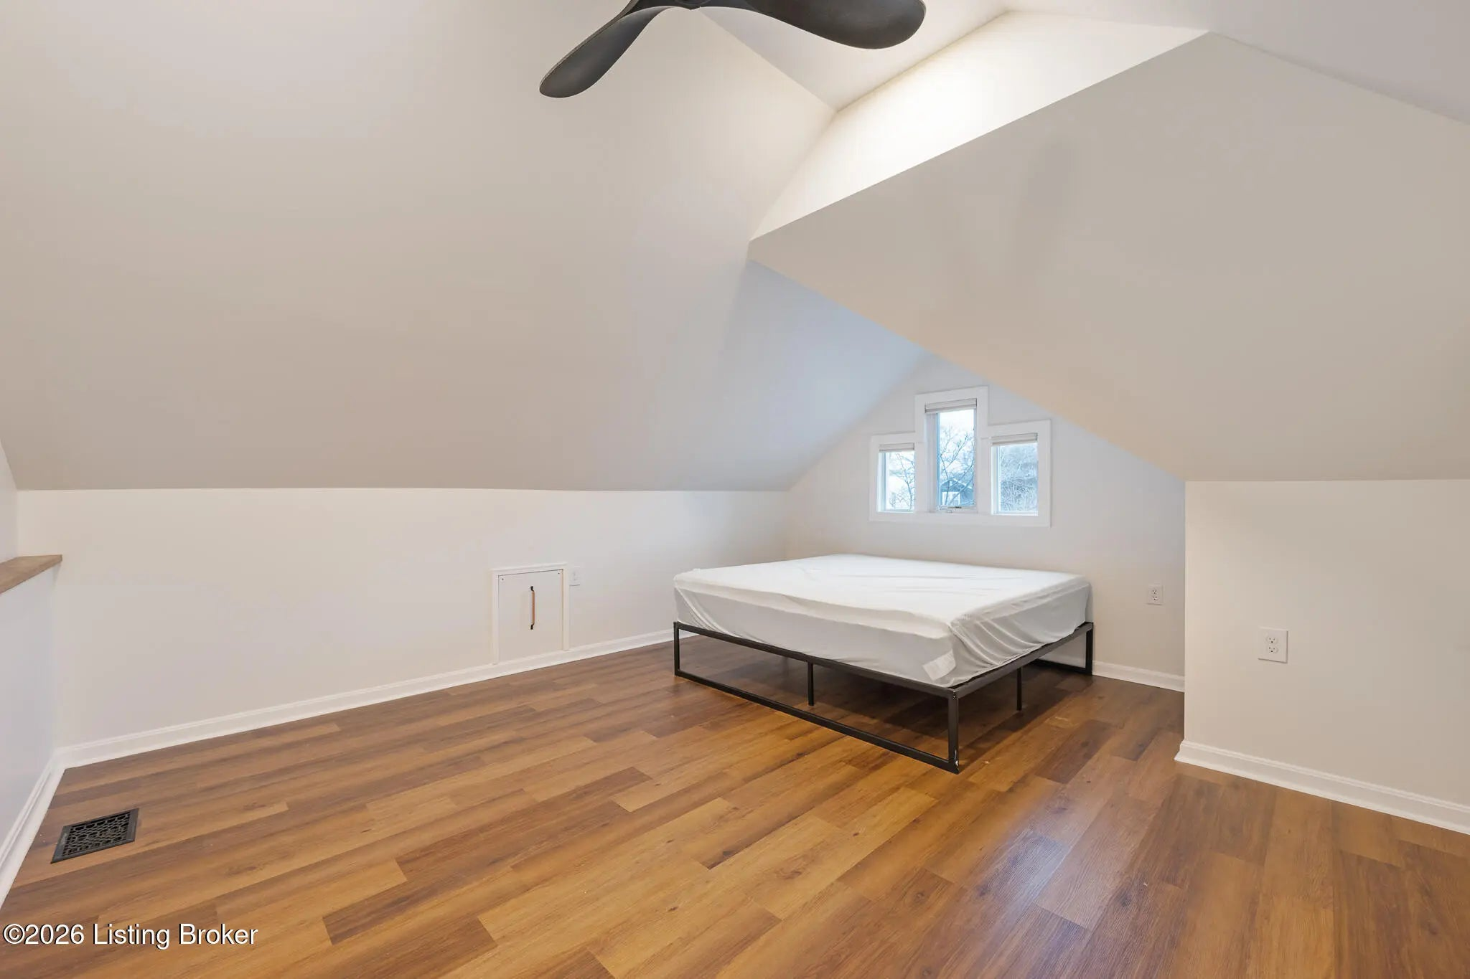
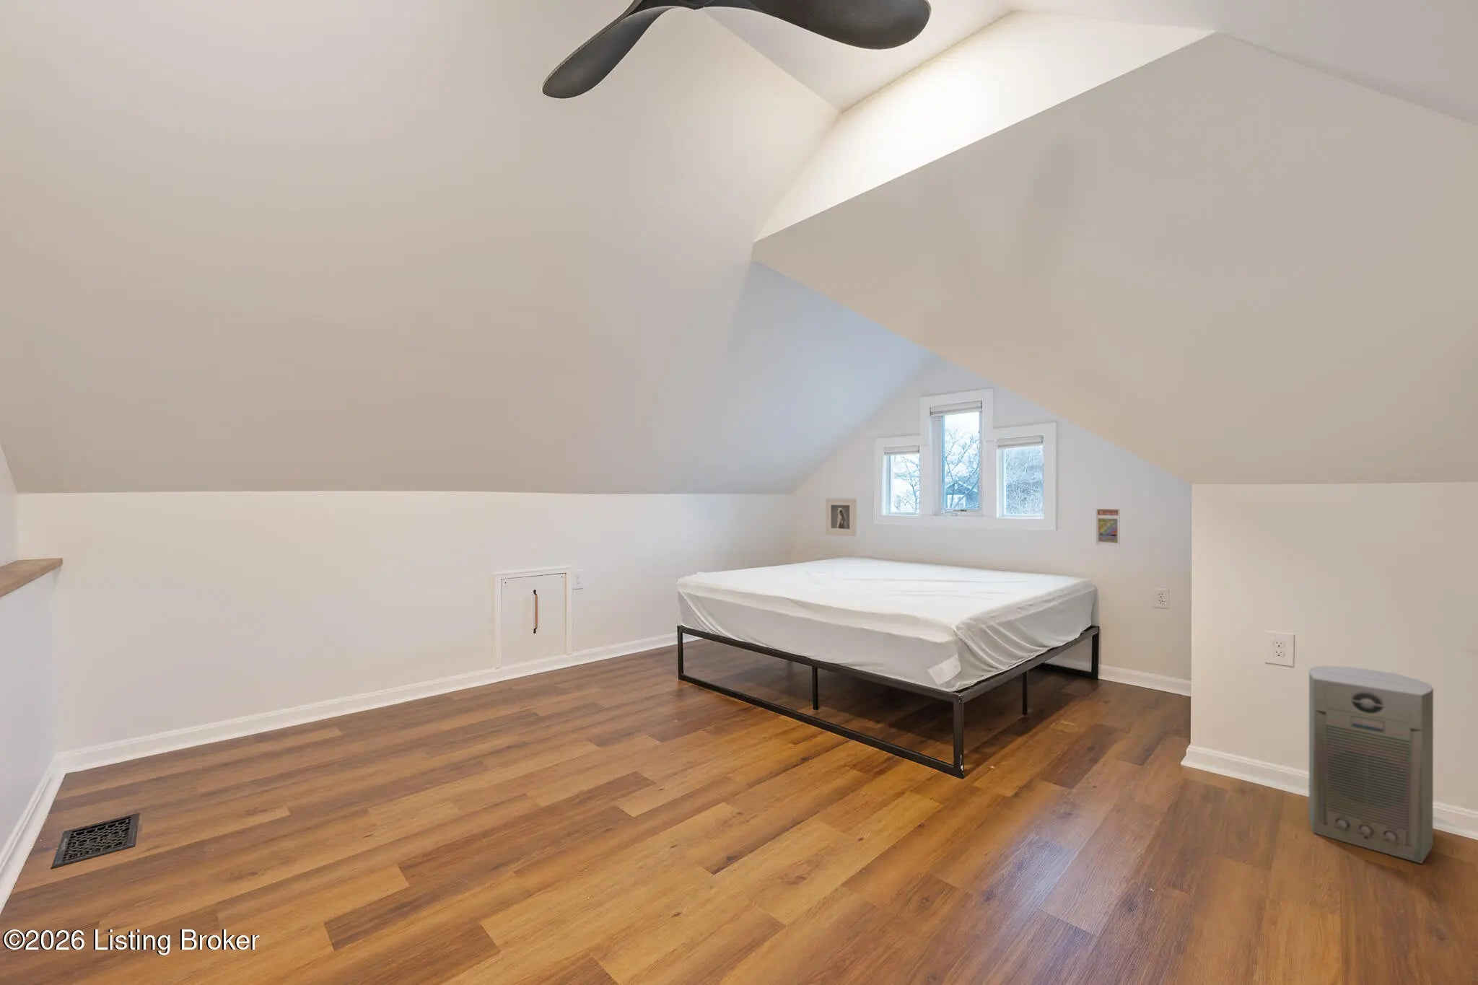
+ fan [1309,665,1434,864]
+ trading card display case [1096,507,1121,547]
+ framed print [825,497,857,536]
